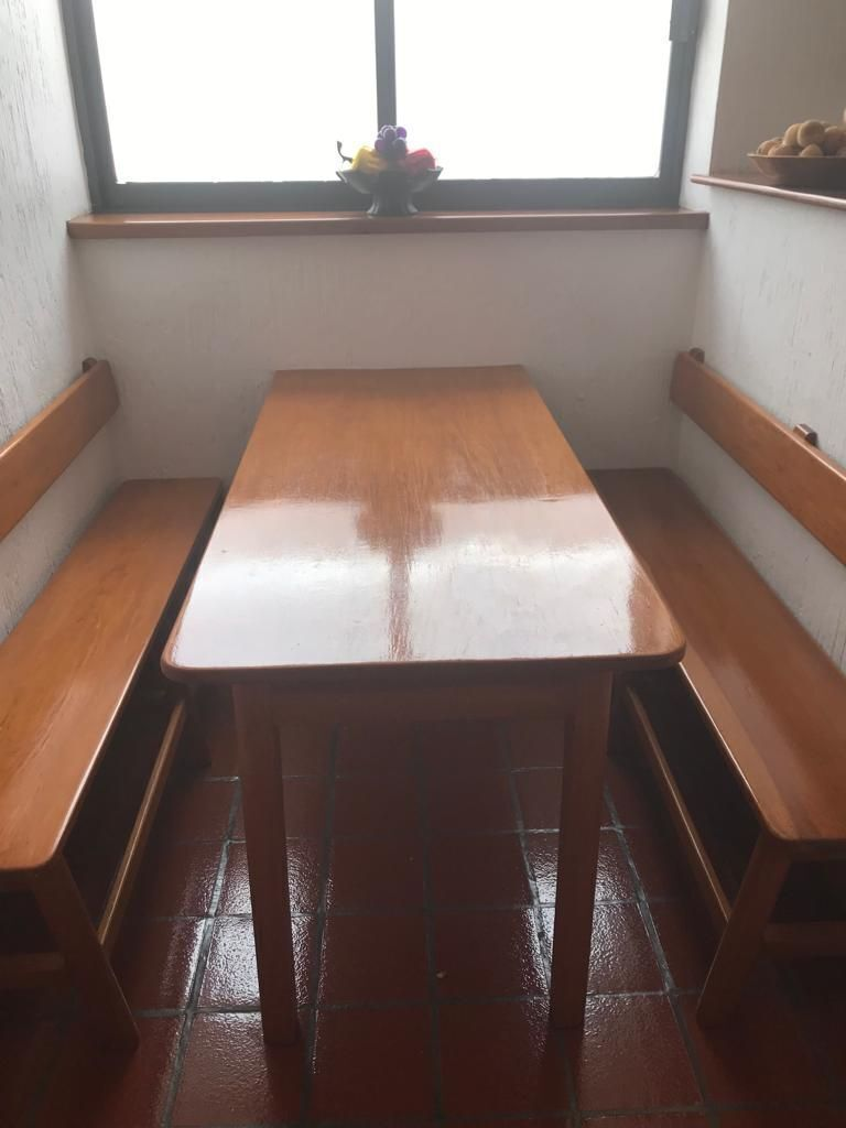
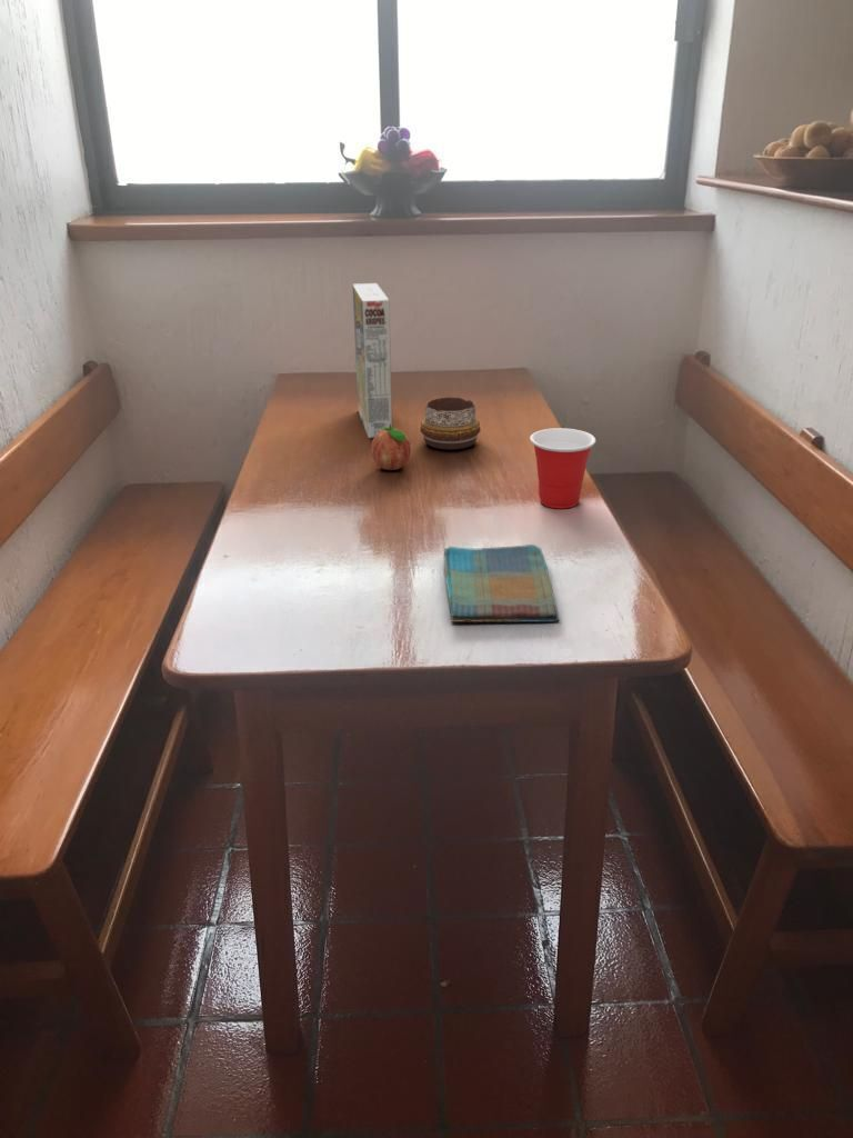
+ dish towel [442,543,560,623]
+ fruit [370,423,412,471]
+ cup [529,427,596,509]
+ decorative bowl [420,396,481,451]
+ cereal box [352,282,393,439]
